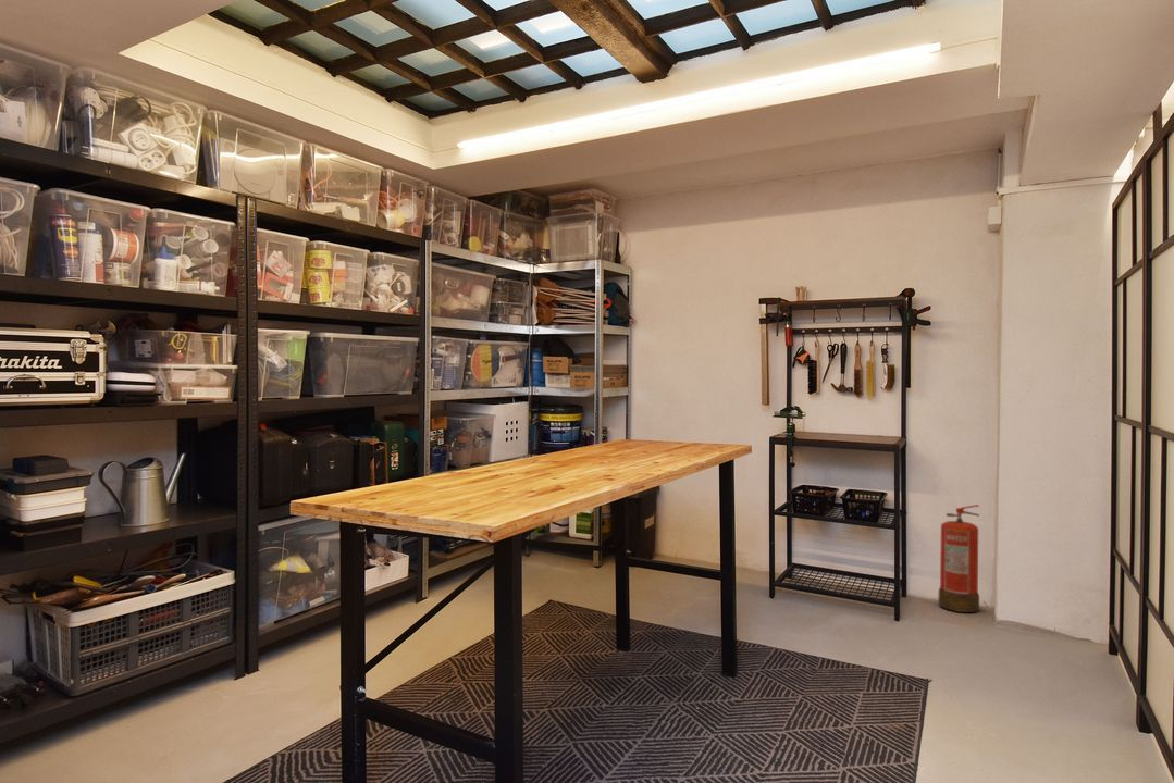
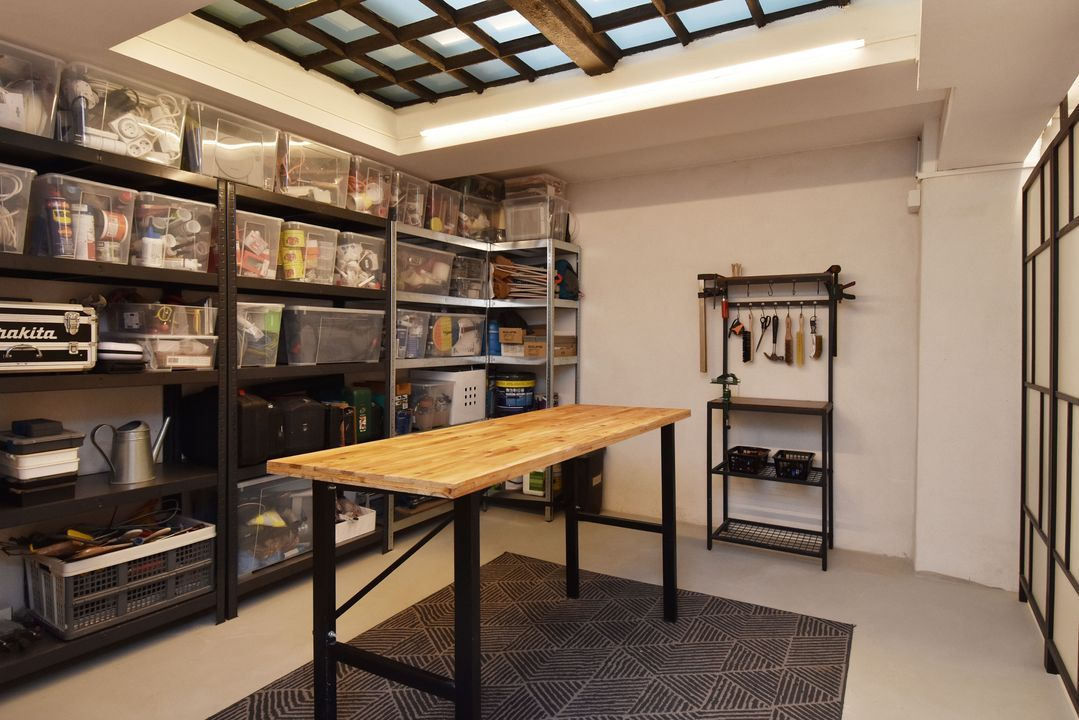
- fire extinguisher [937,504,980,613]
